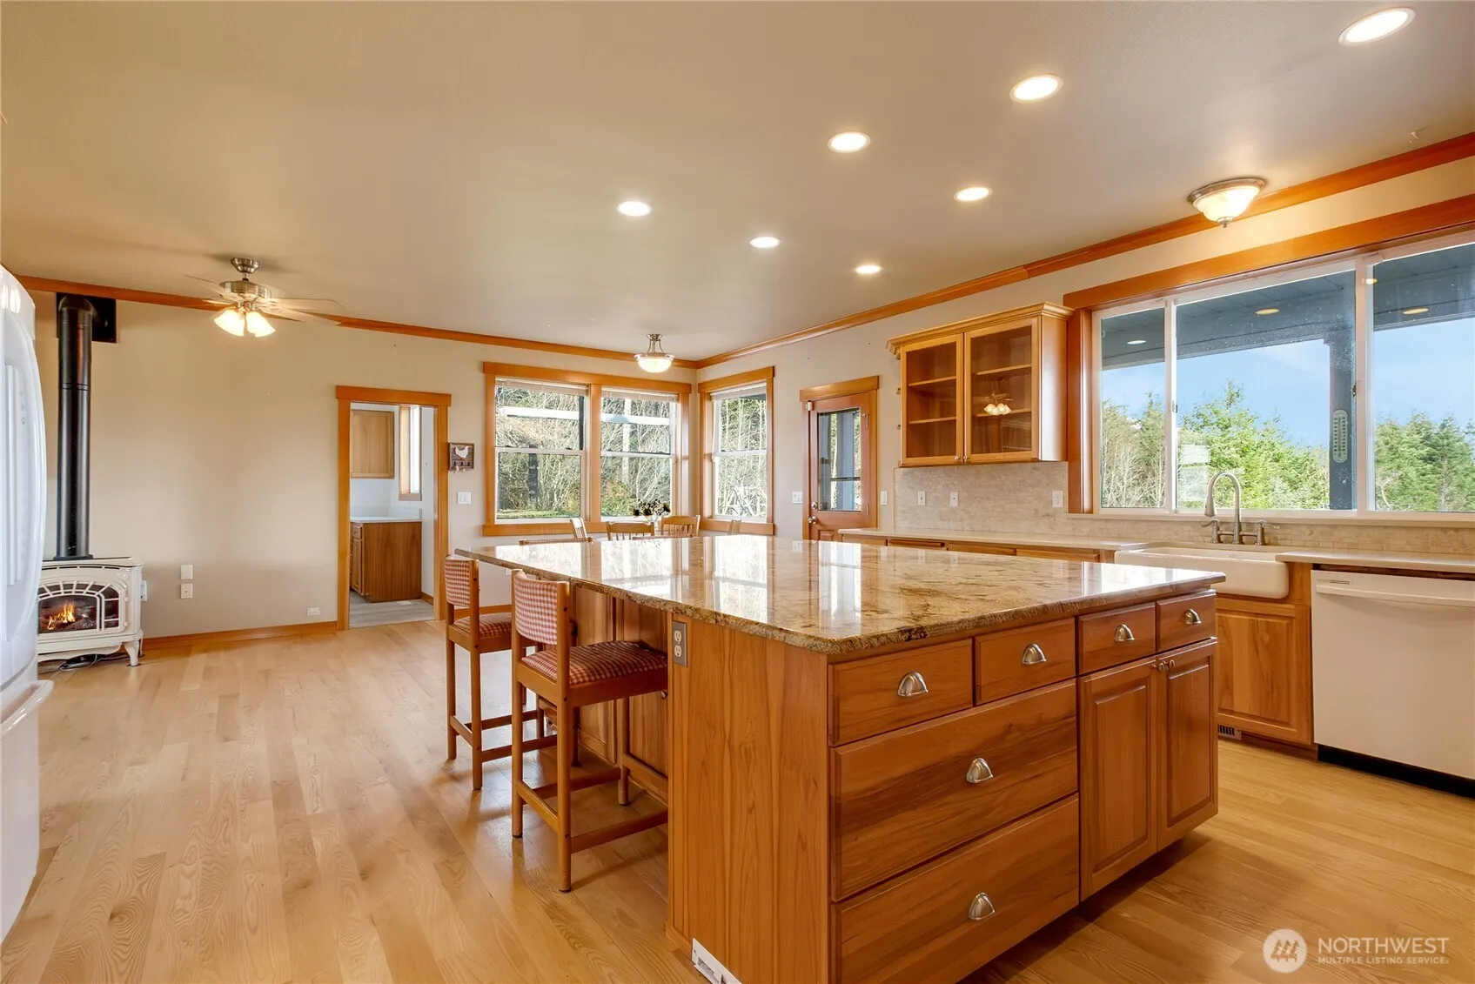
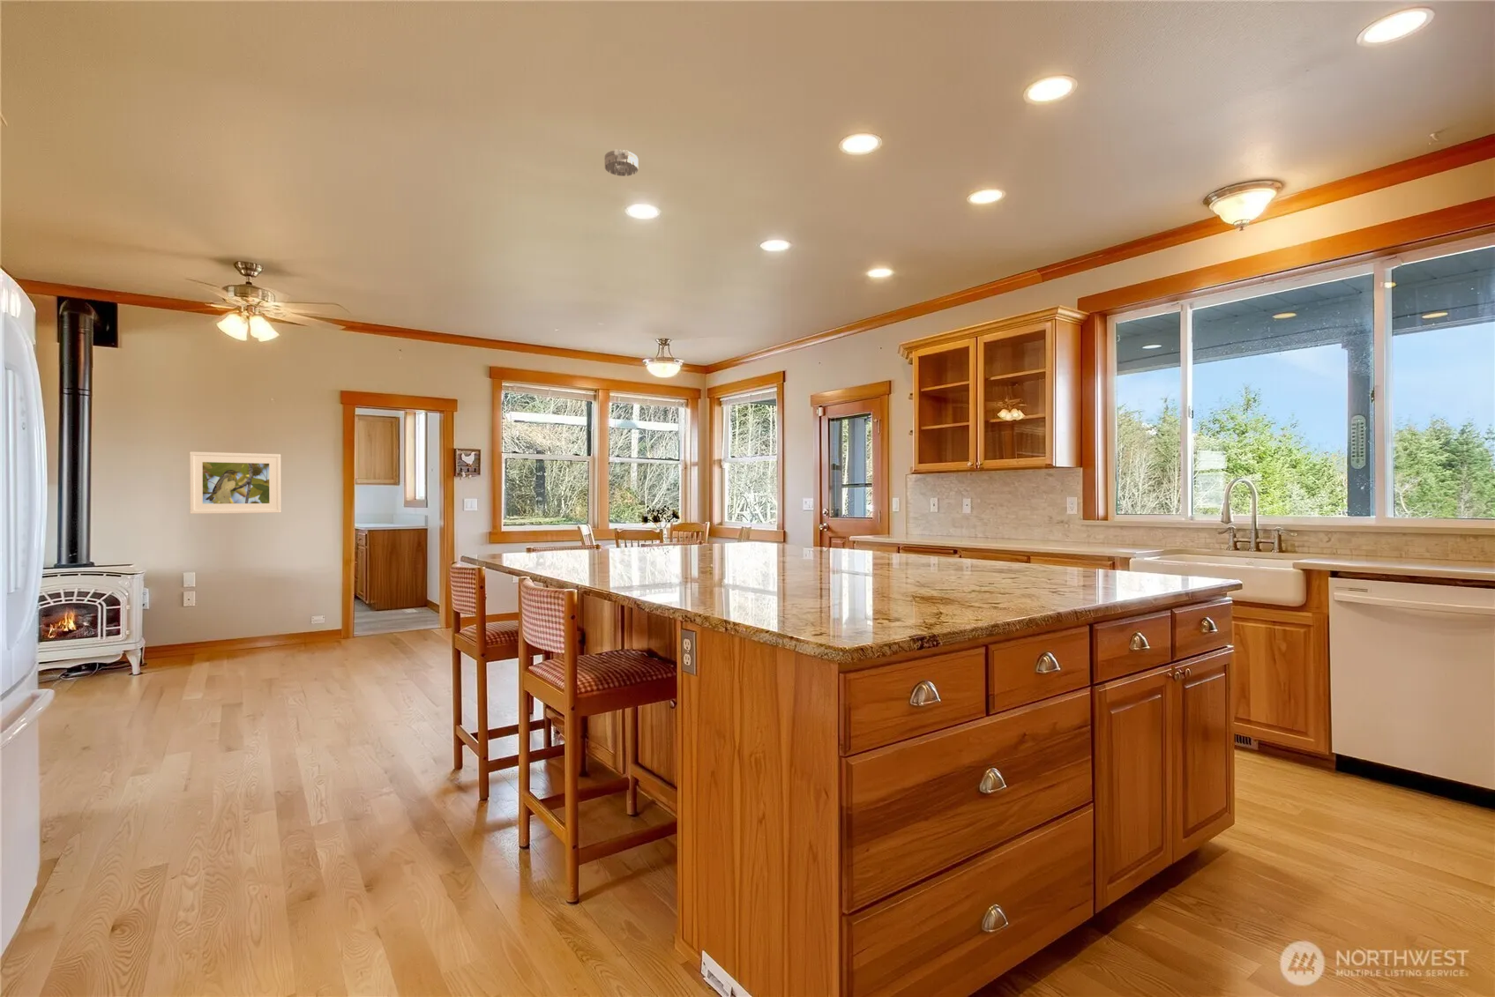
+ smoke detector [604,148,639,177]
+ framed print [189,452,282,515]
